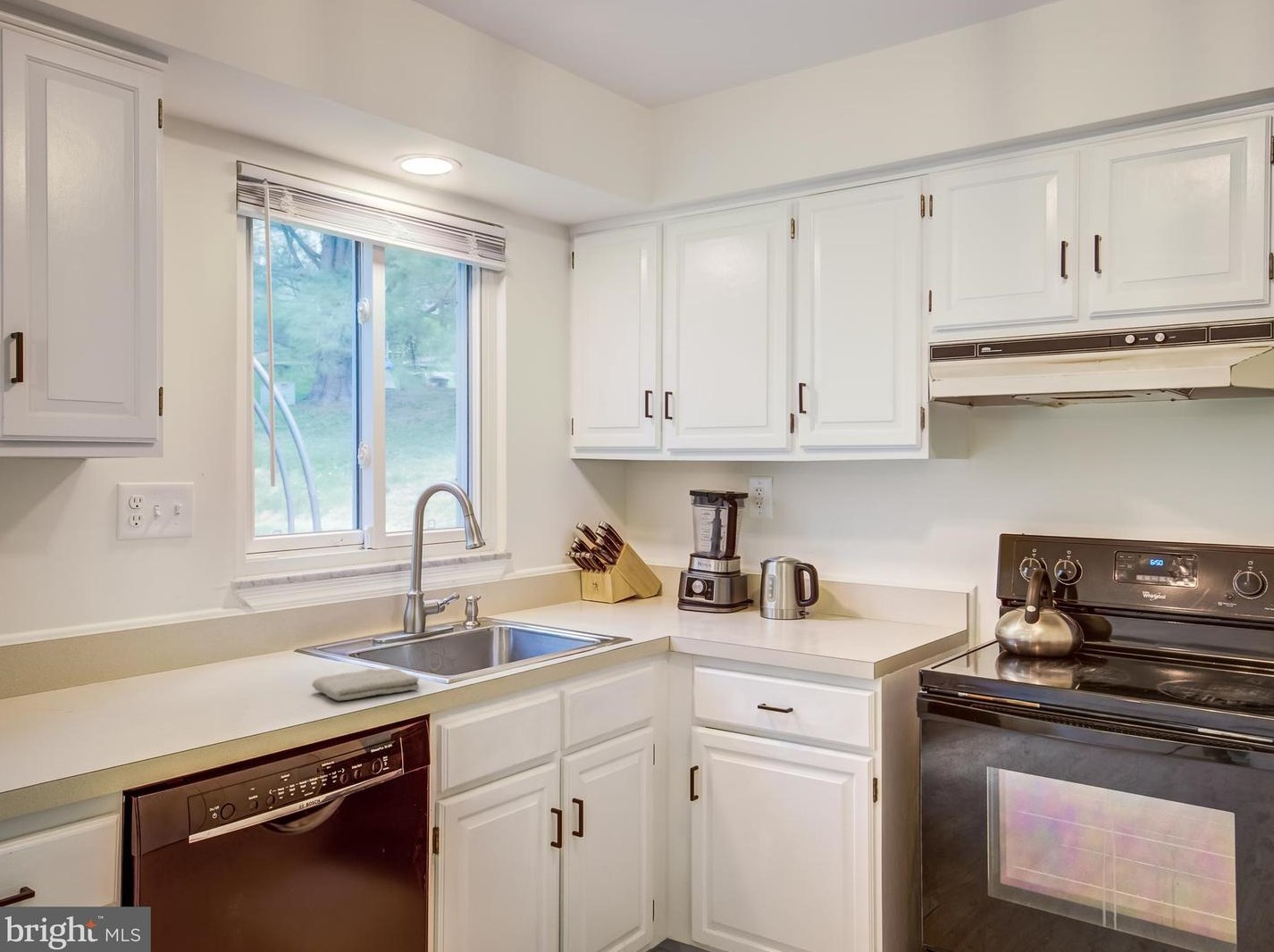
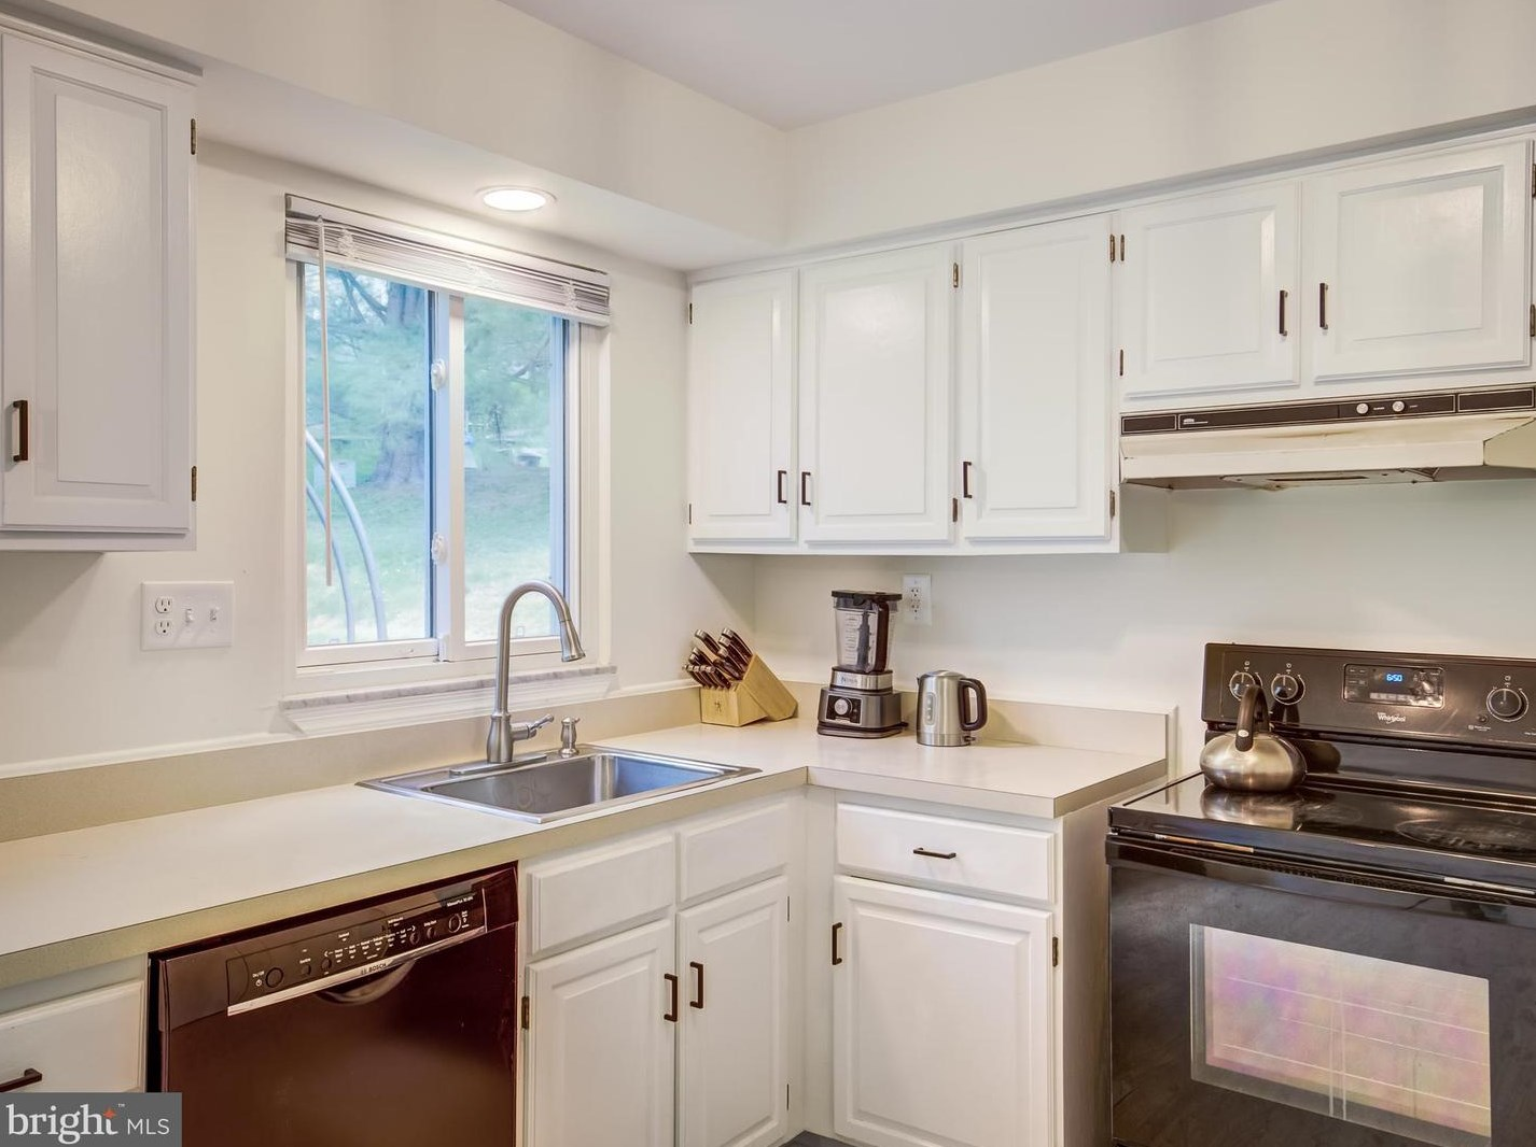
- washcloth [311,667,420,702]
